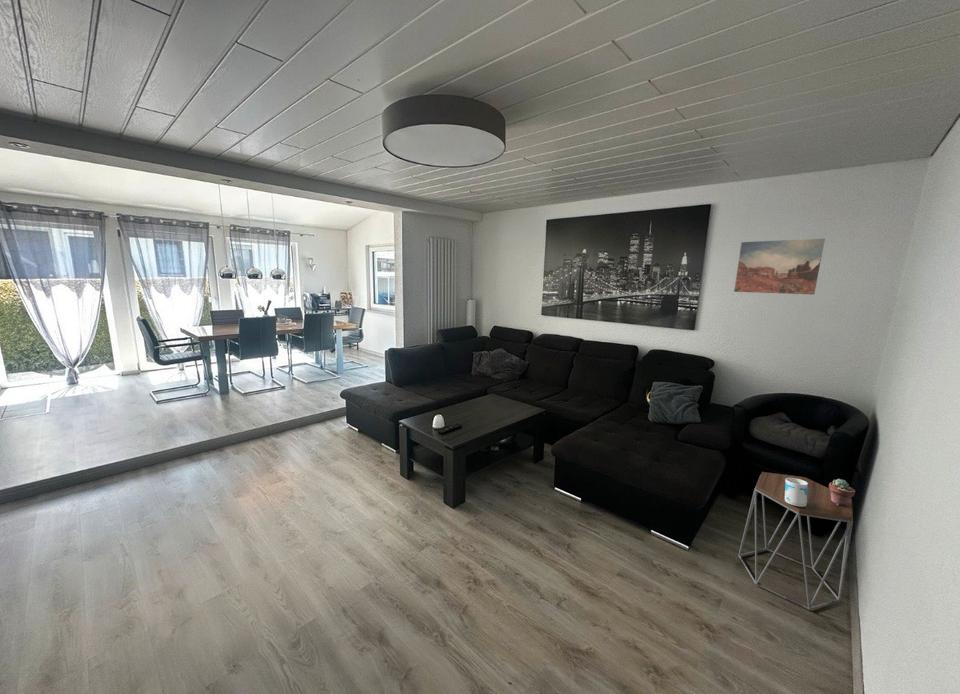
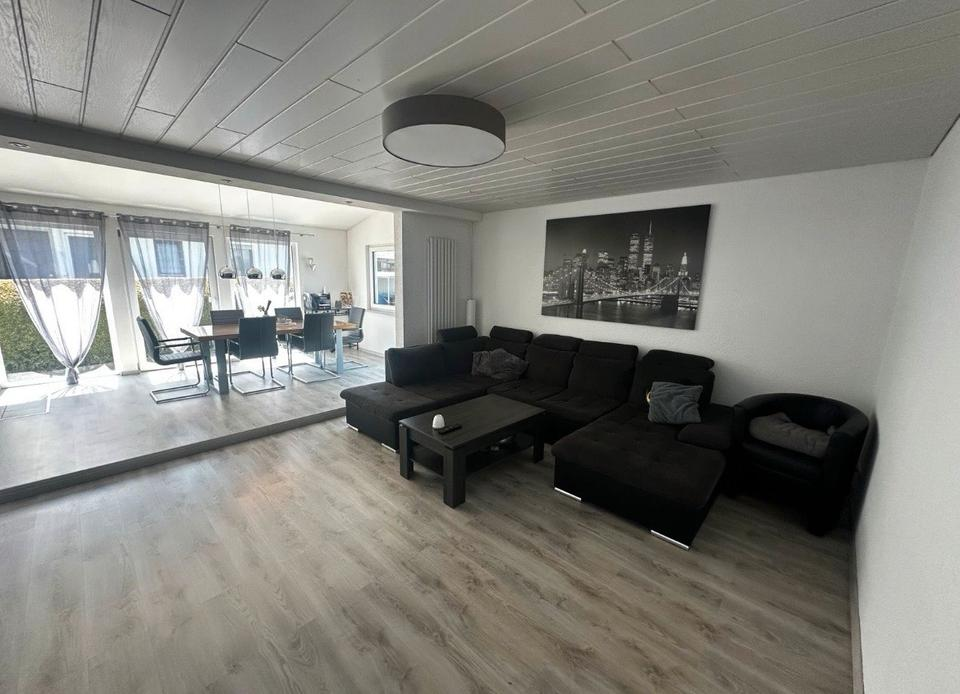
- mug [785,478,808,507]
- potted succulent [828,478,856,506]
- side table [737,471,854,611]
- wall art [733,238,826,296]
